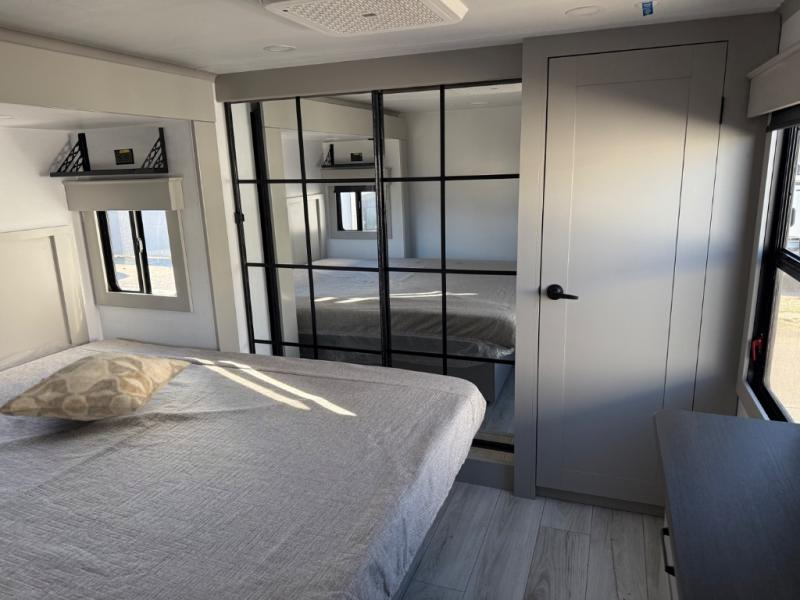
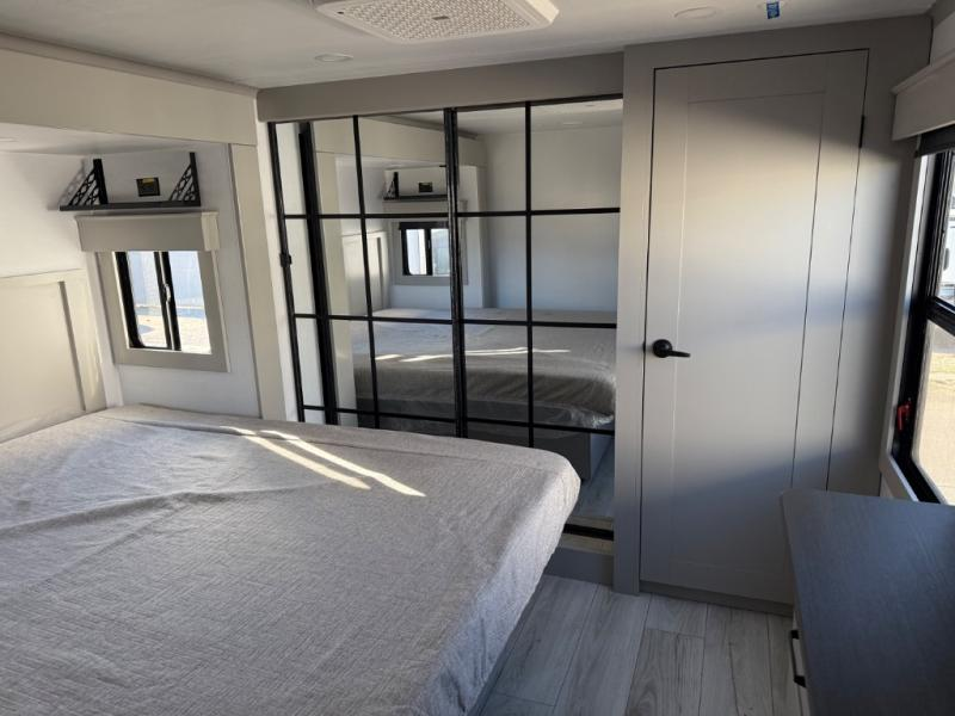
- decorative pillow [0,351,193,422]
